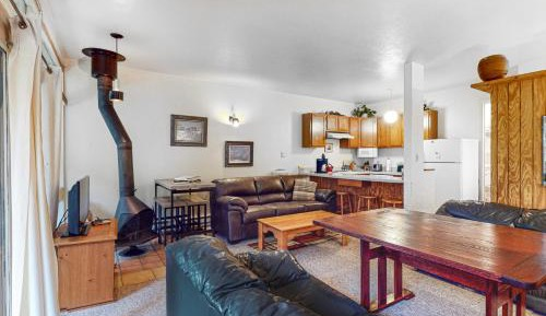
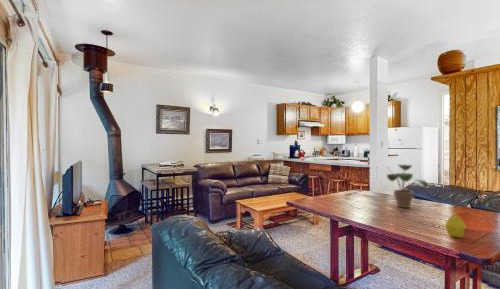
+ fruit [445,214,467,239]
+ potted plant [382,164,429,209]
